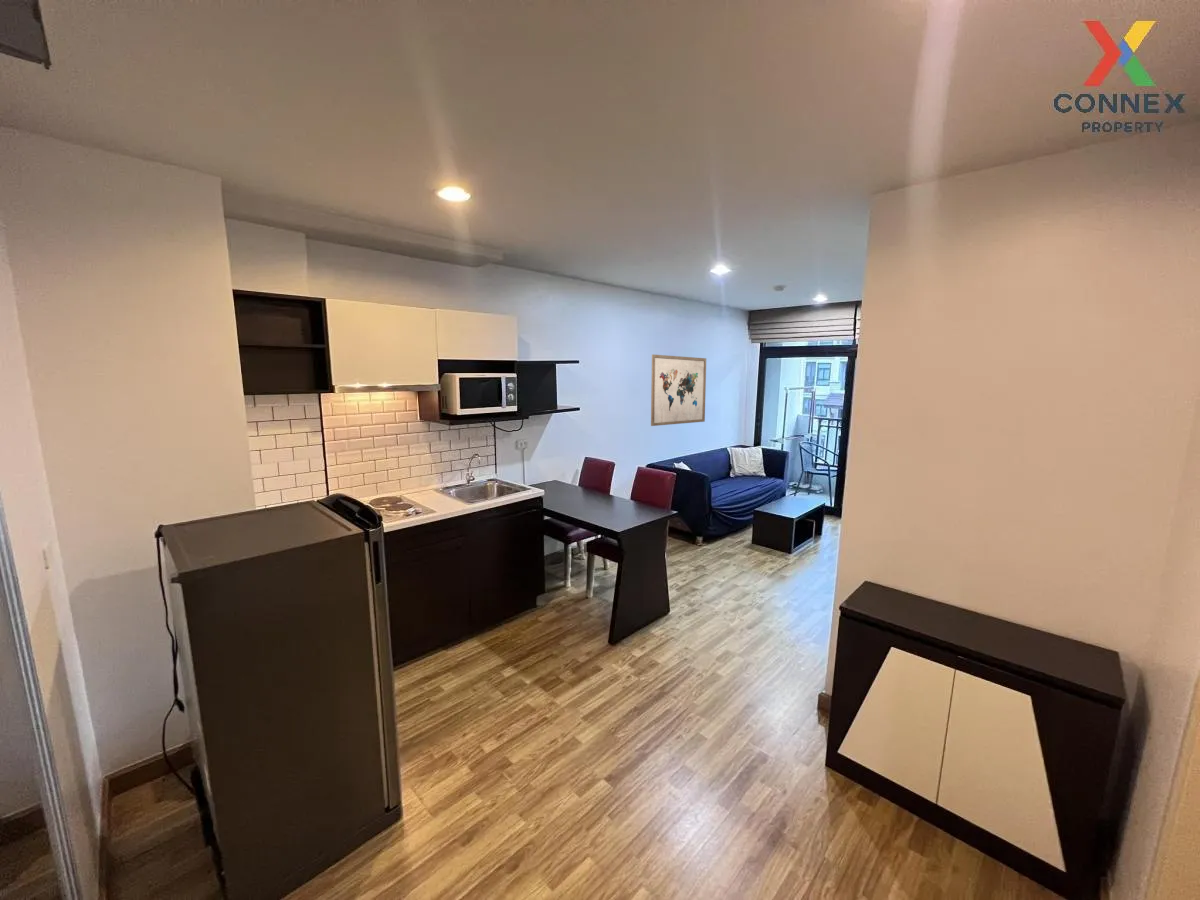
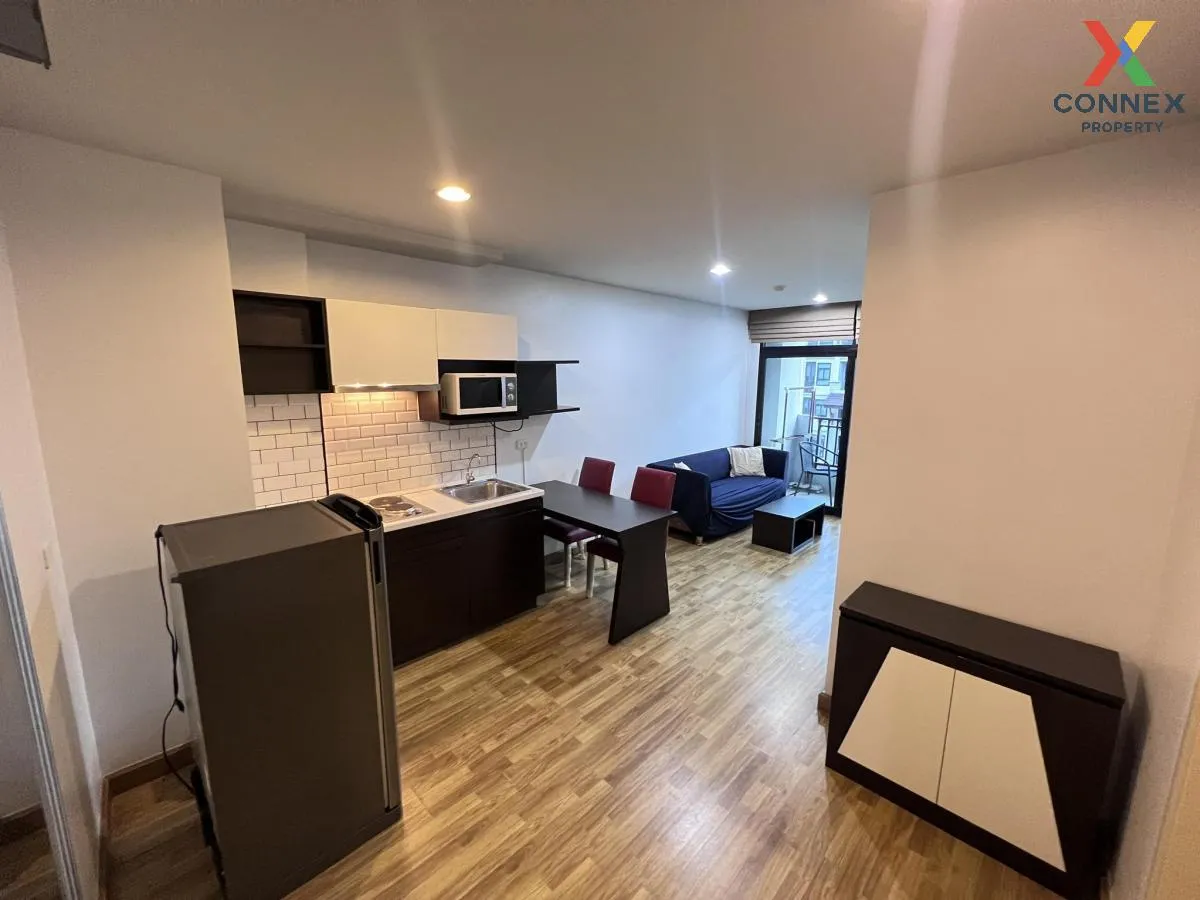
- wall art [650,353,707,427]
